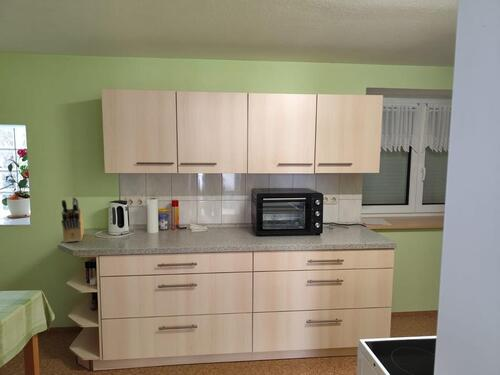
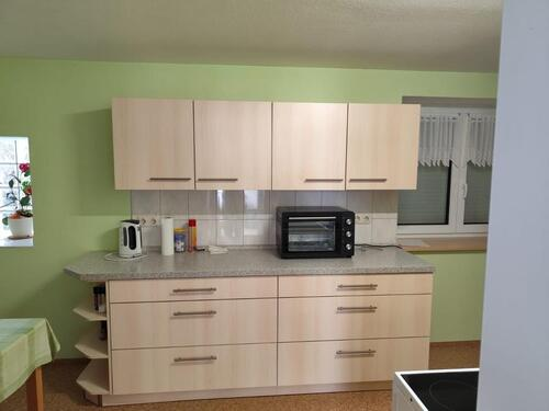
- knife block [60,196,85,243]
